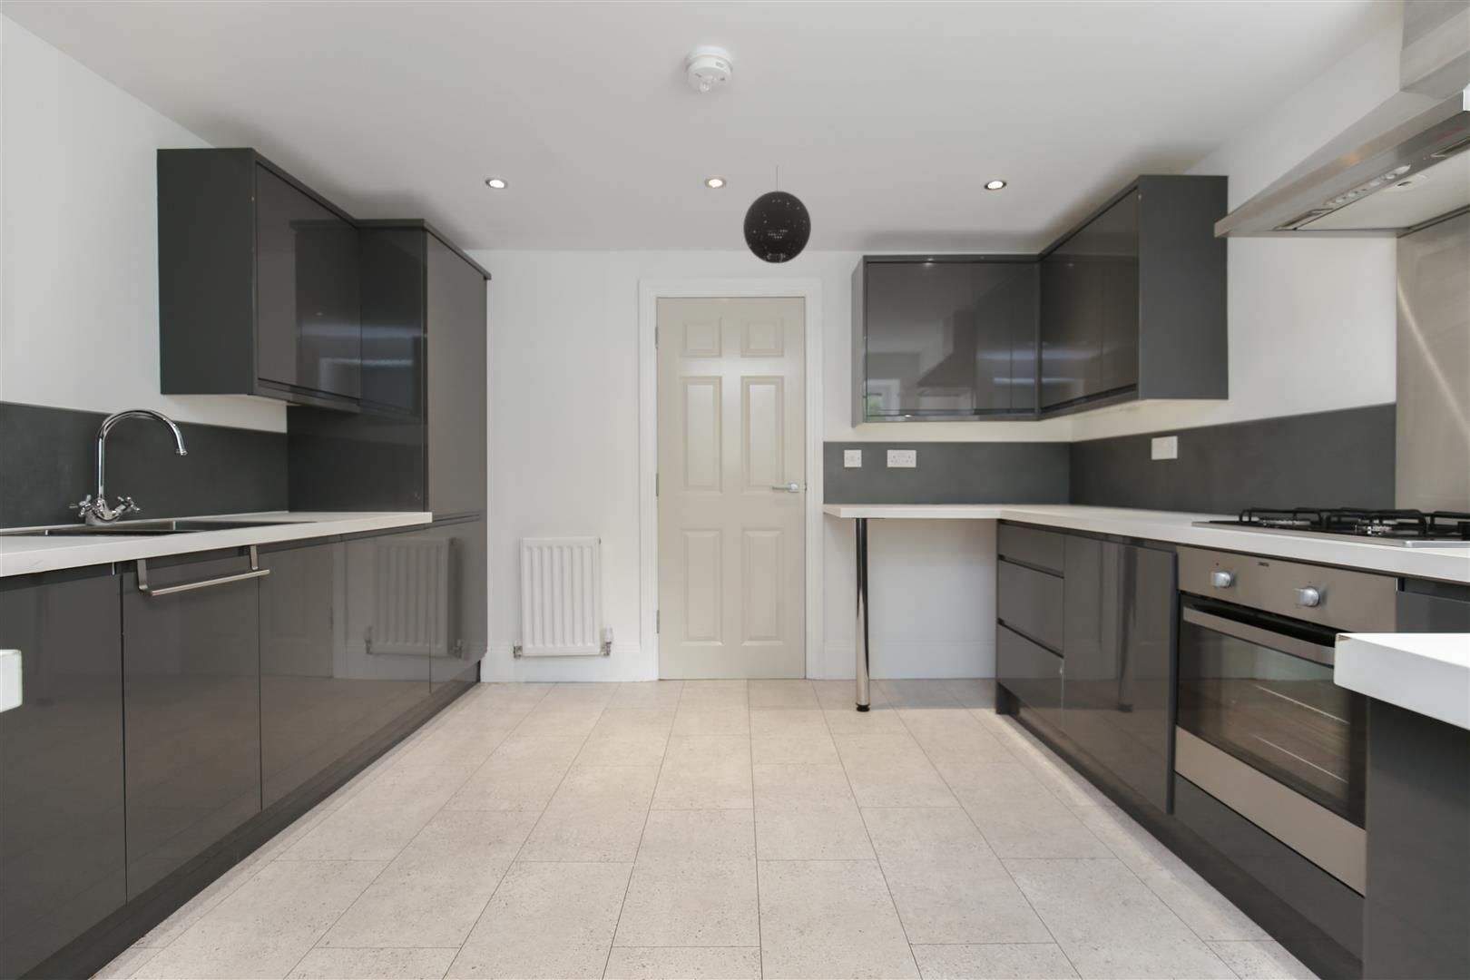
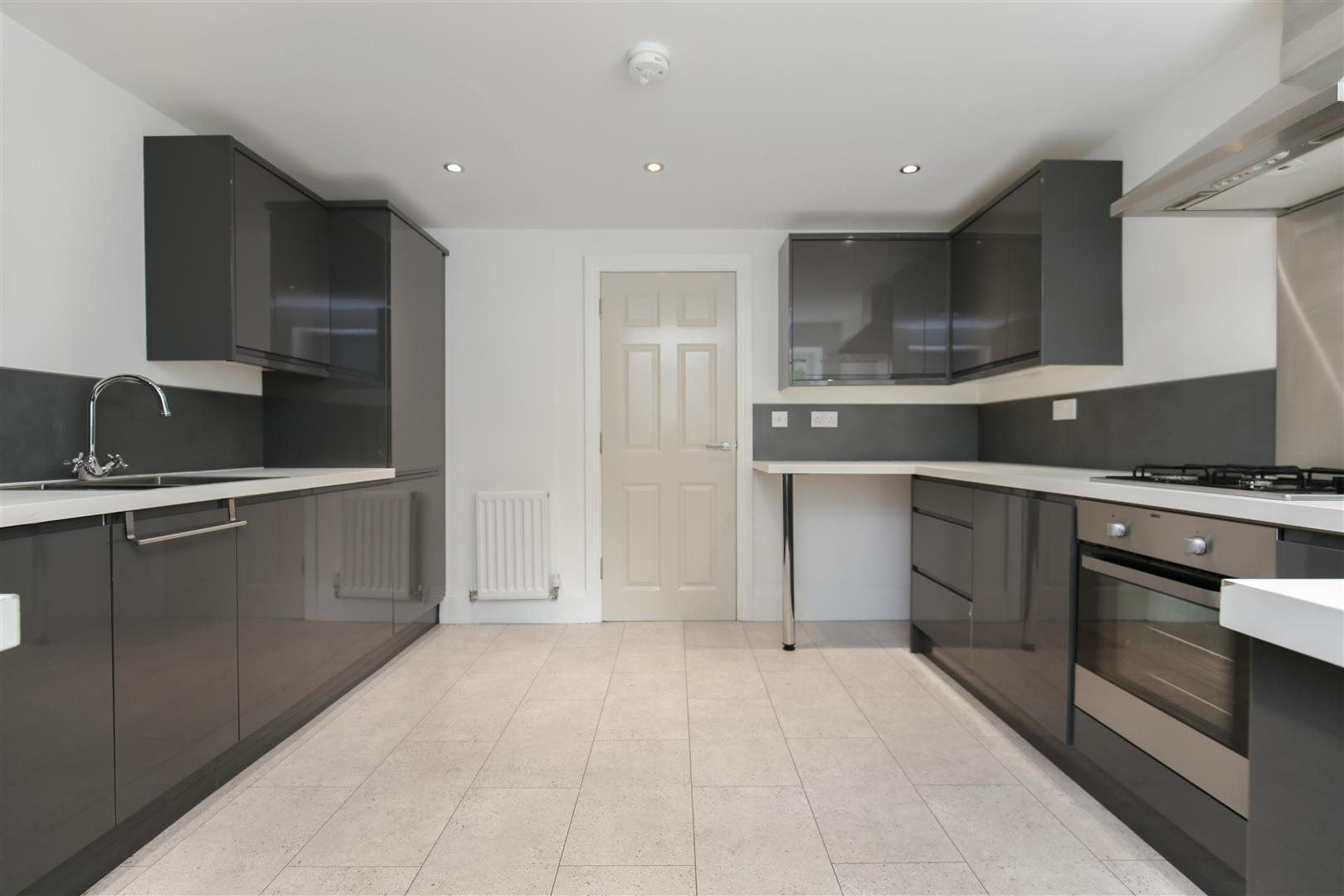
- pendant light [743,165,813,264]
